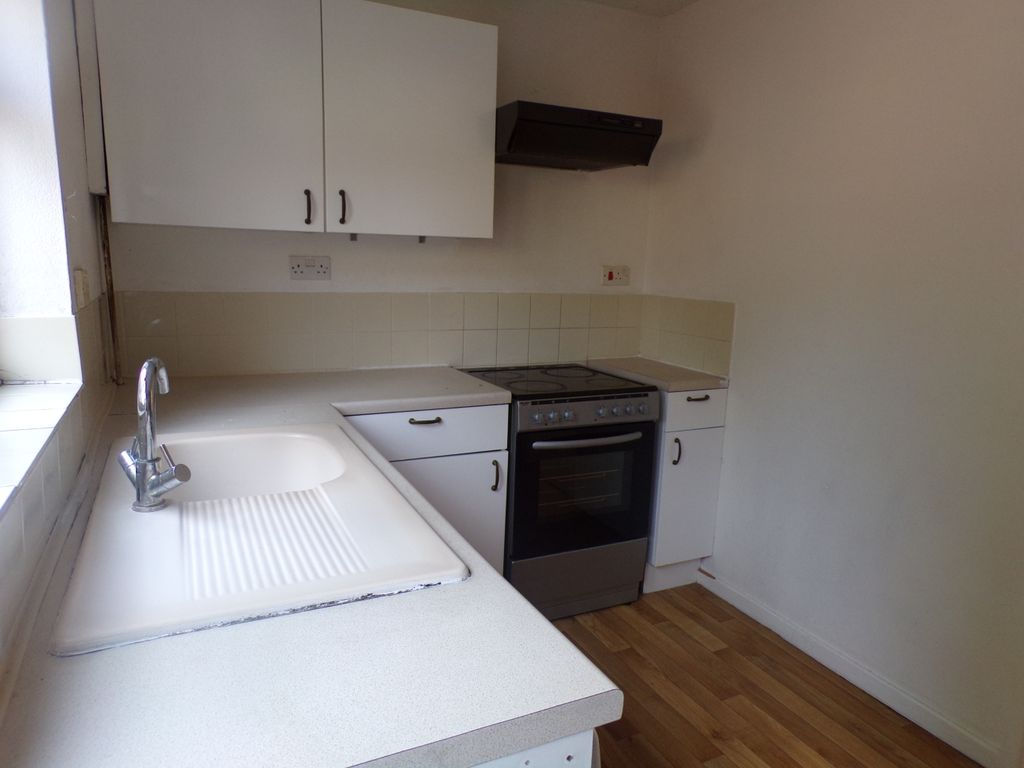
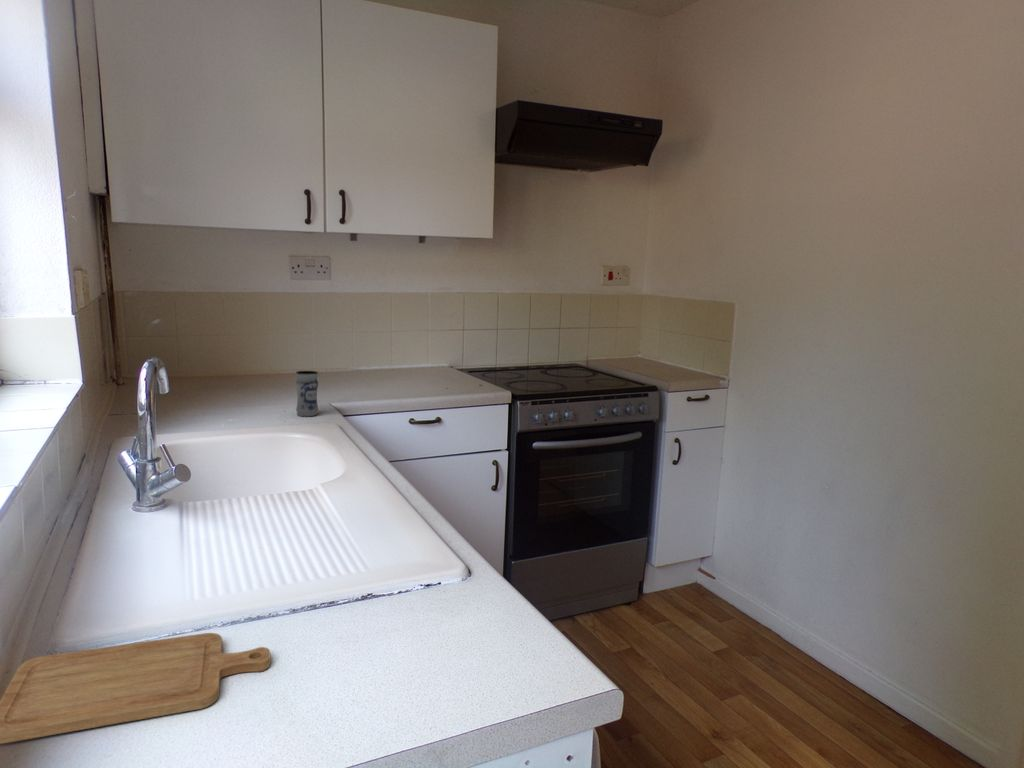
+ chopping board [0,632,272,745]
+ jar [295,370,319,417]
